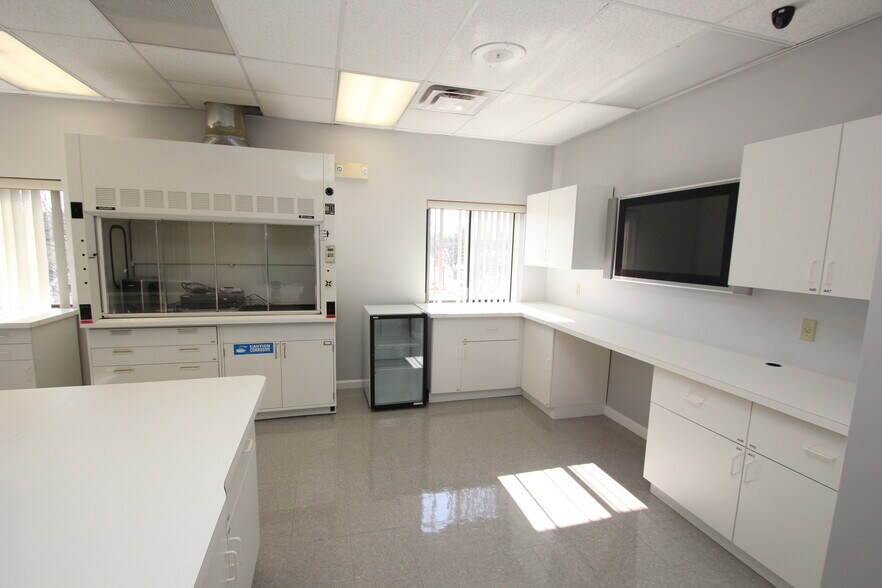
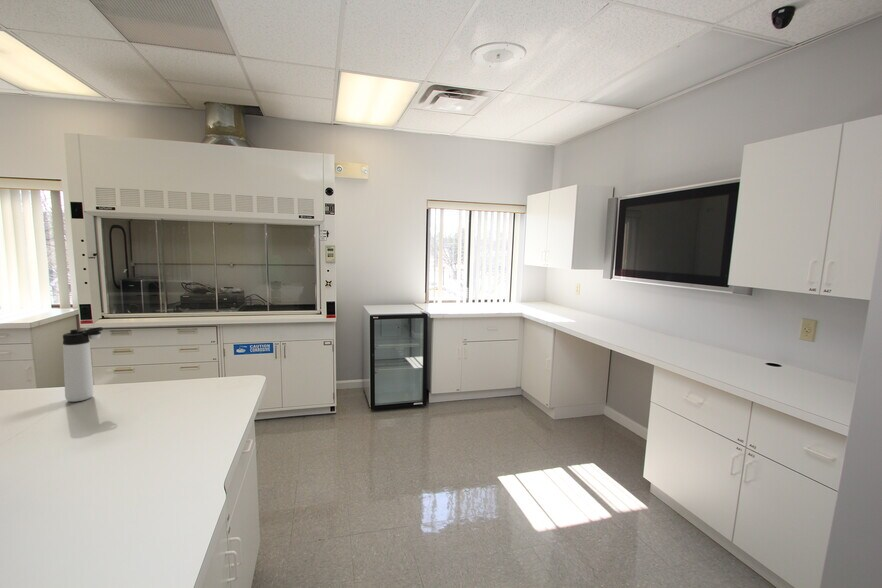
+ thermos bottle [62,326,104,403]
